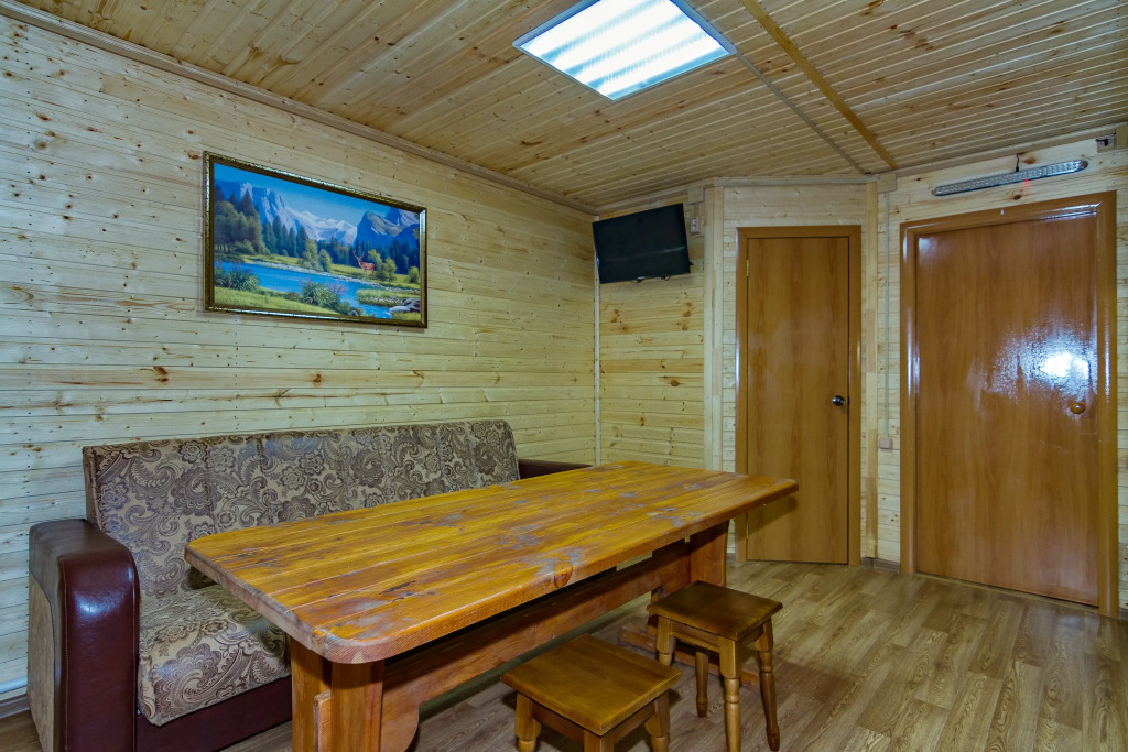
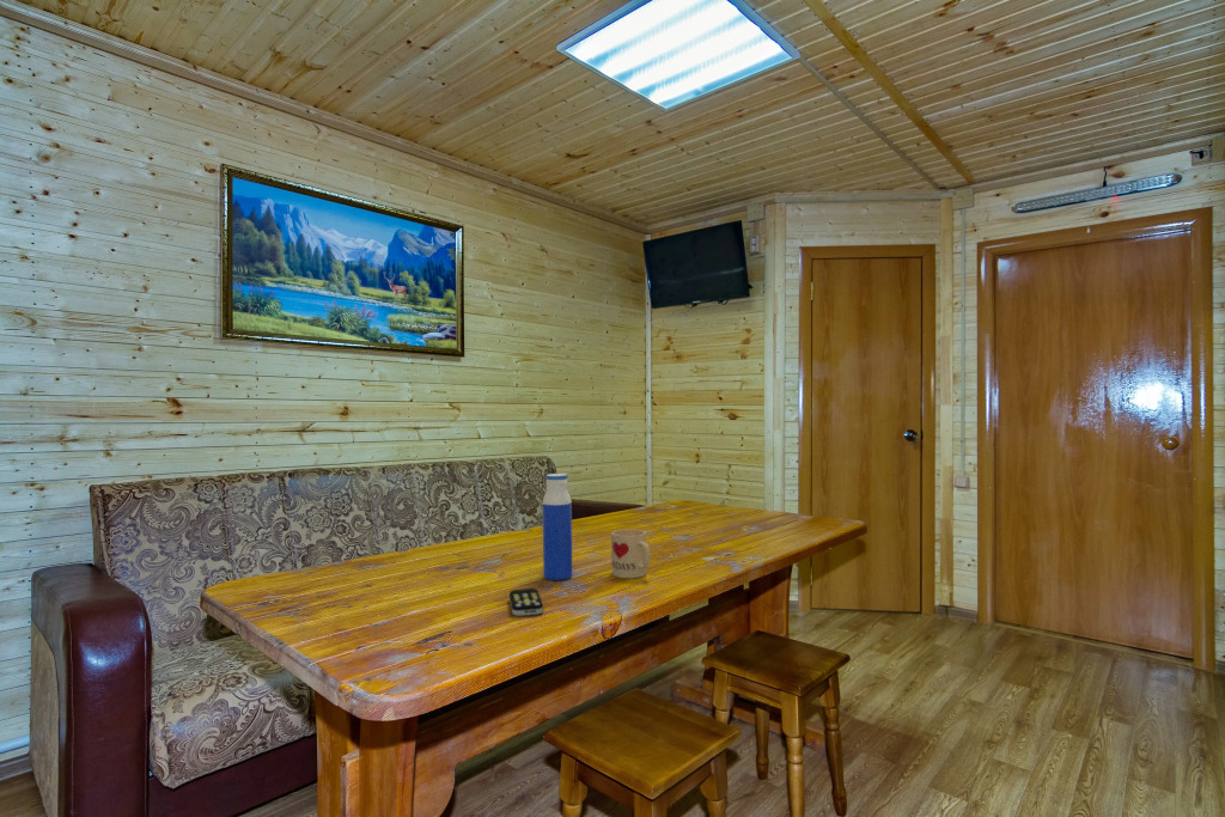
+ mug [610,529,652,579]
+ water bottle [542,472,573,581]
+ remote control [508,587,544,617]
